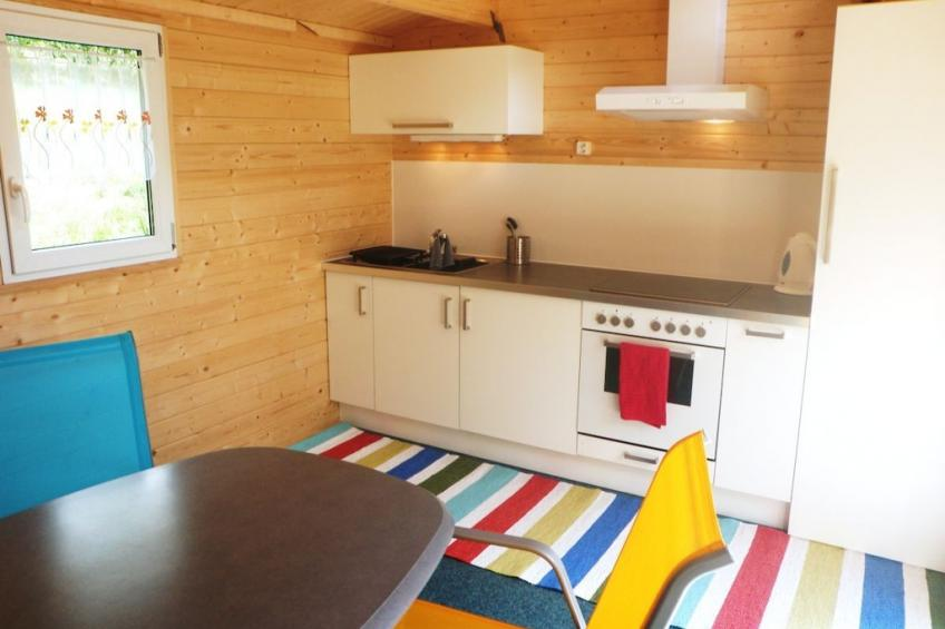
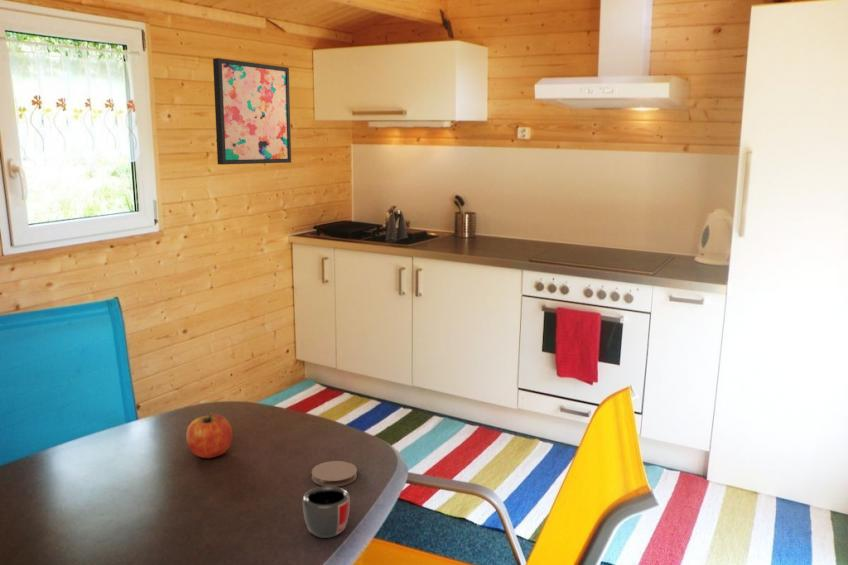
+ mug [302,486,351,539]
+ fruit [185,411,233,459]
+ wall art [212,57,292,166]
+ coaster [311,460,358,487]
